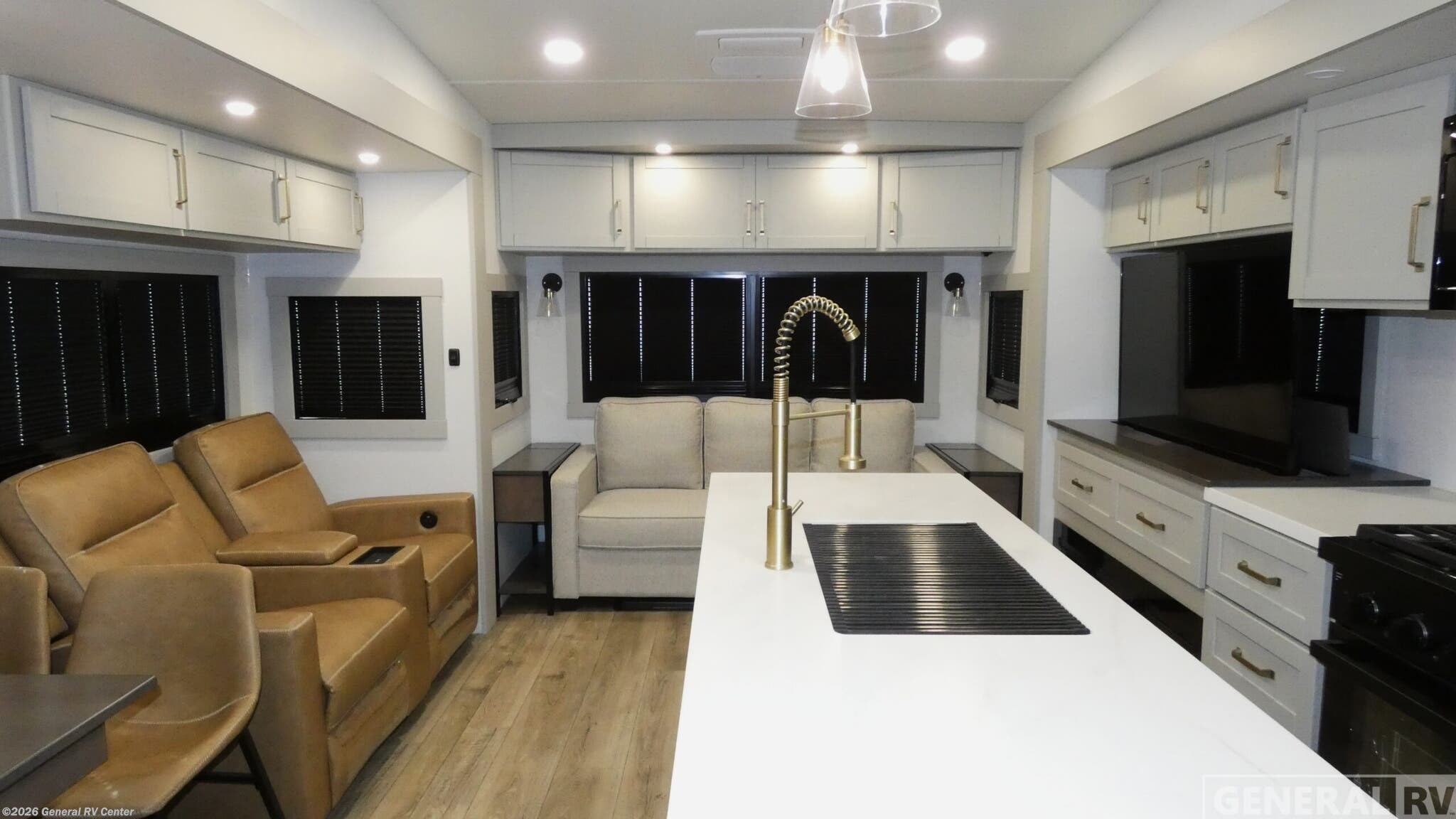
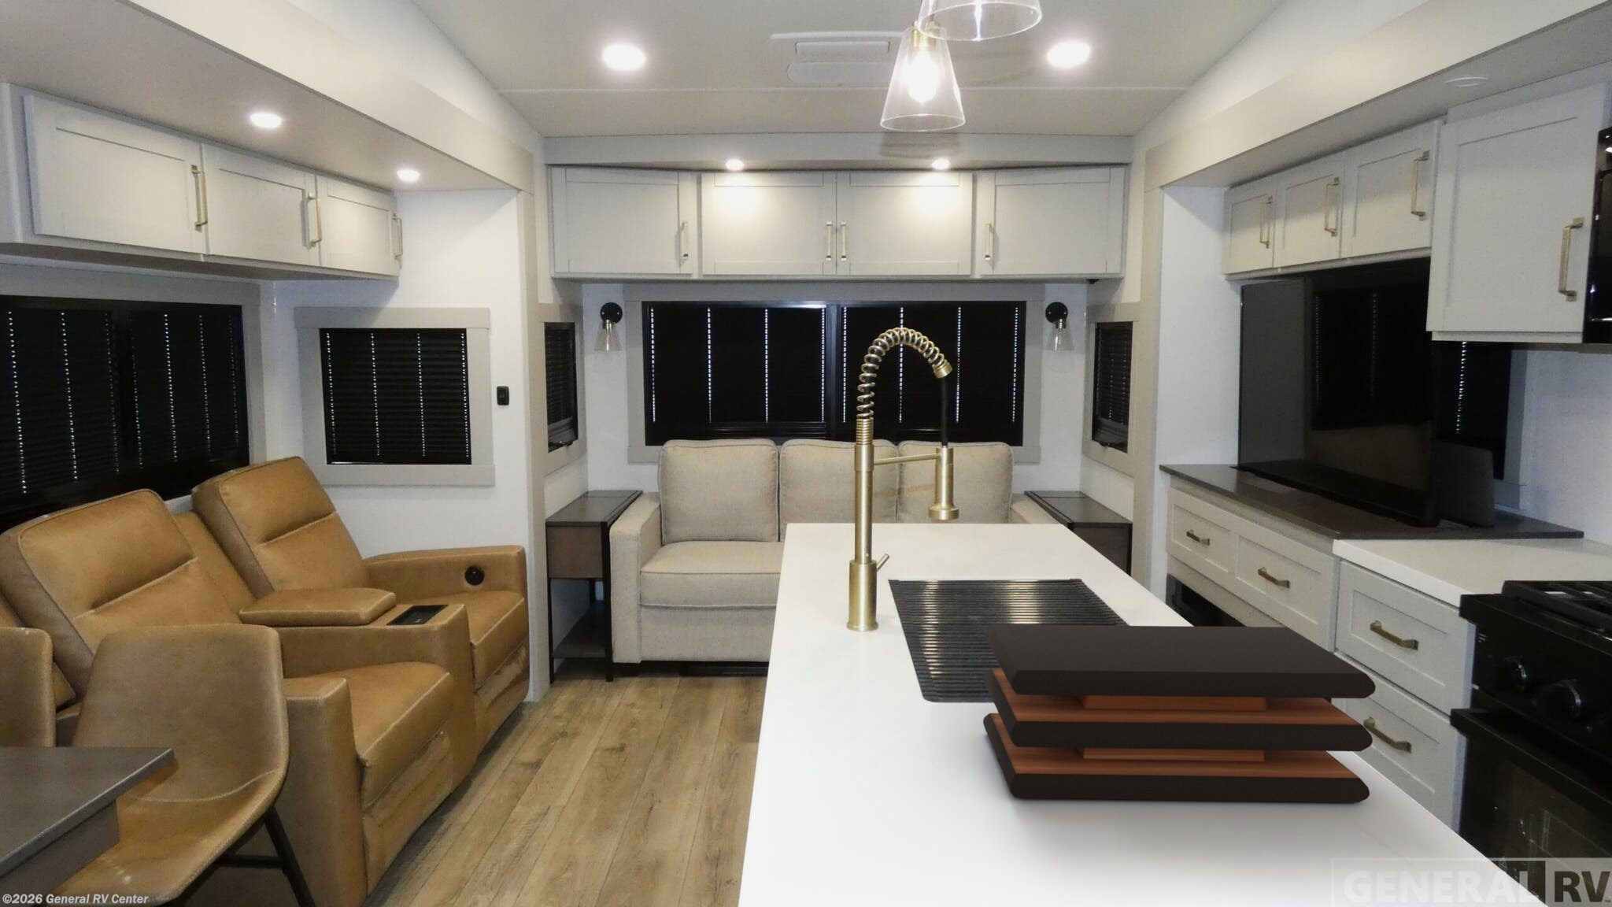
+ cutting board [982,623,1376,803]
